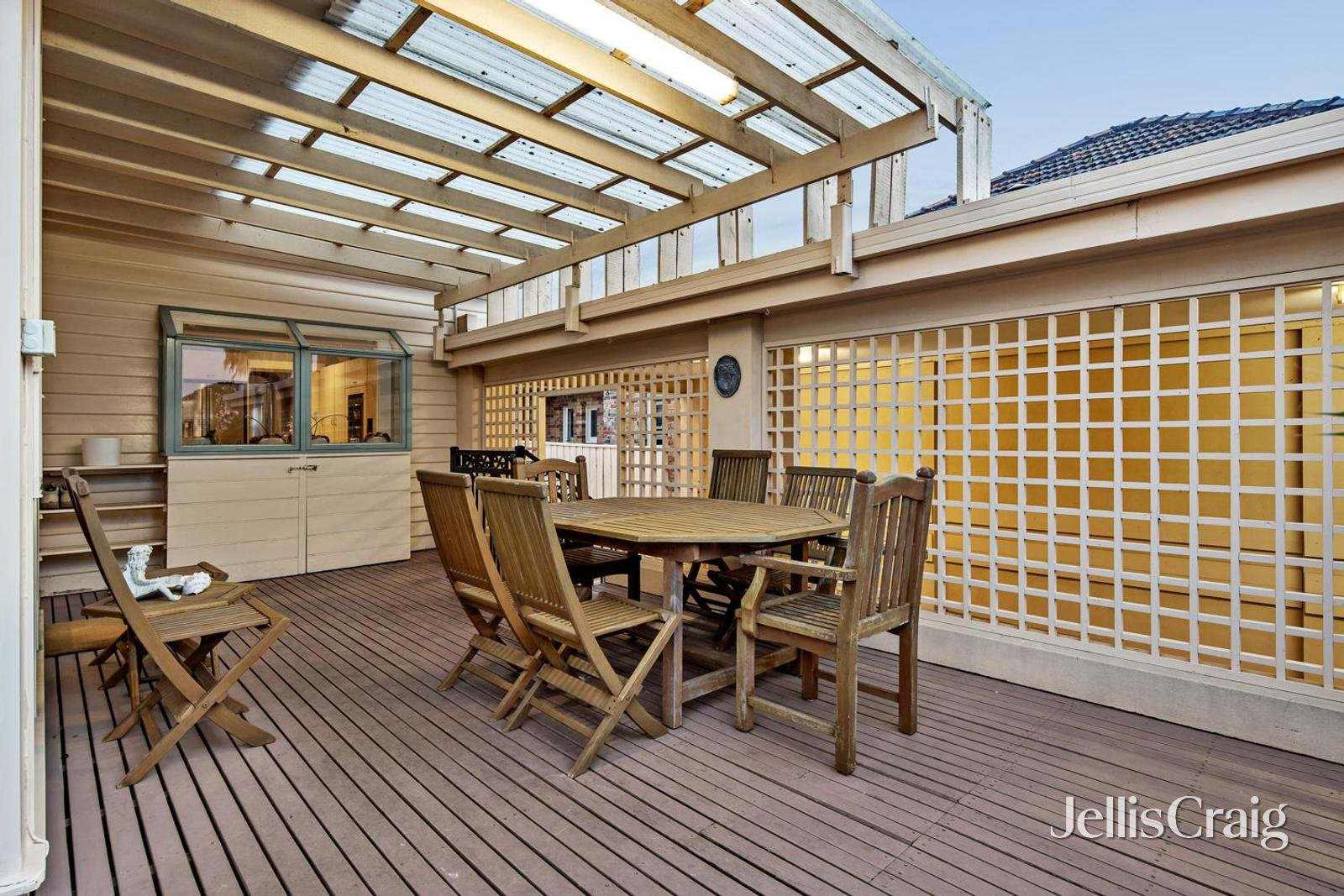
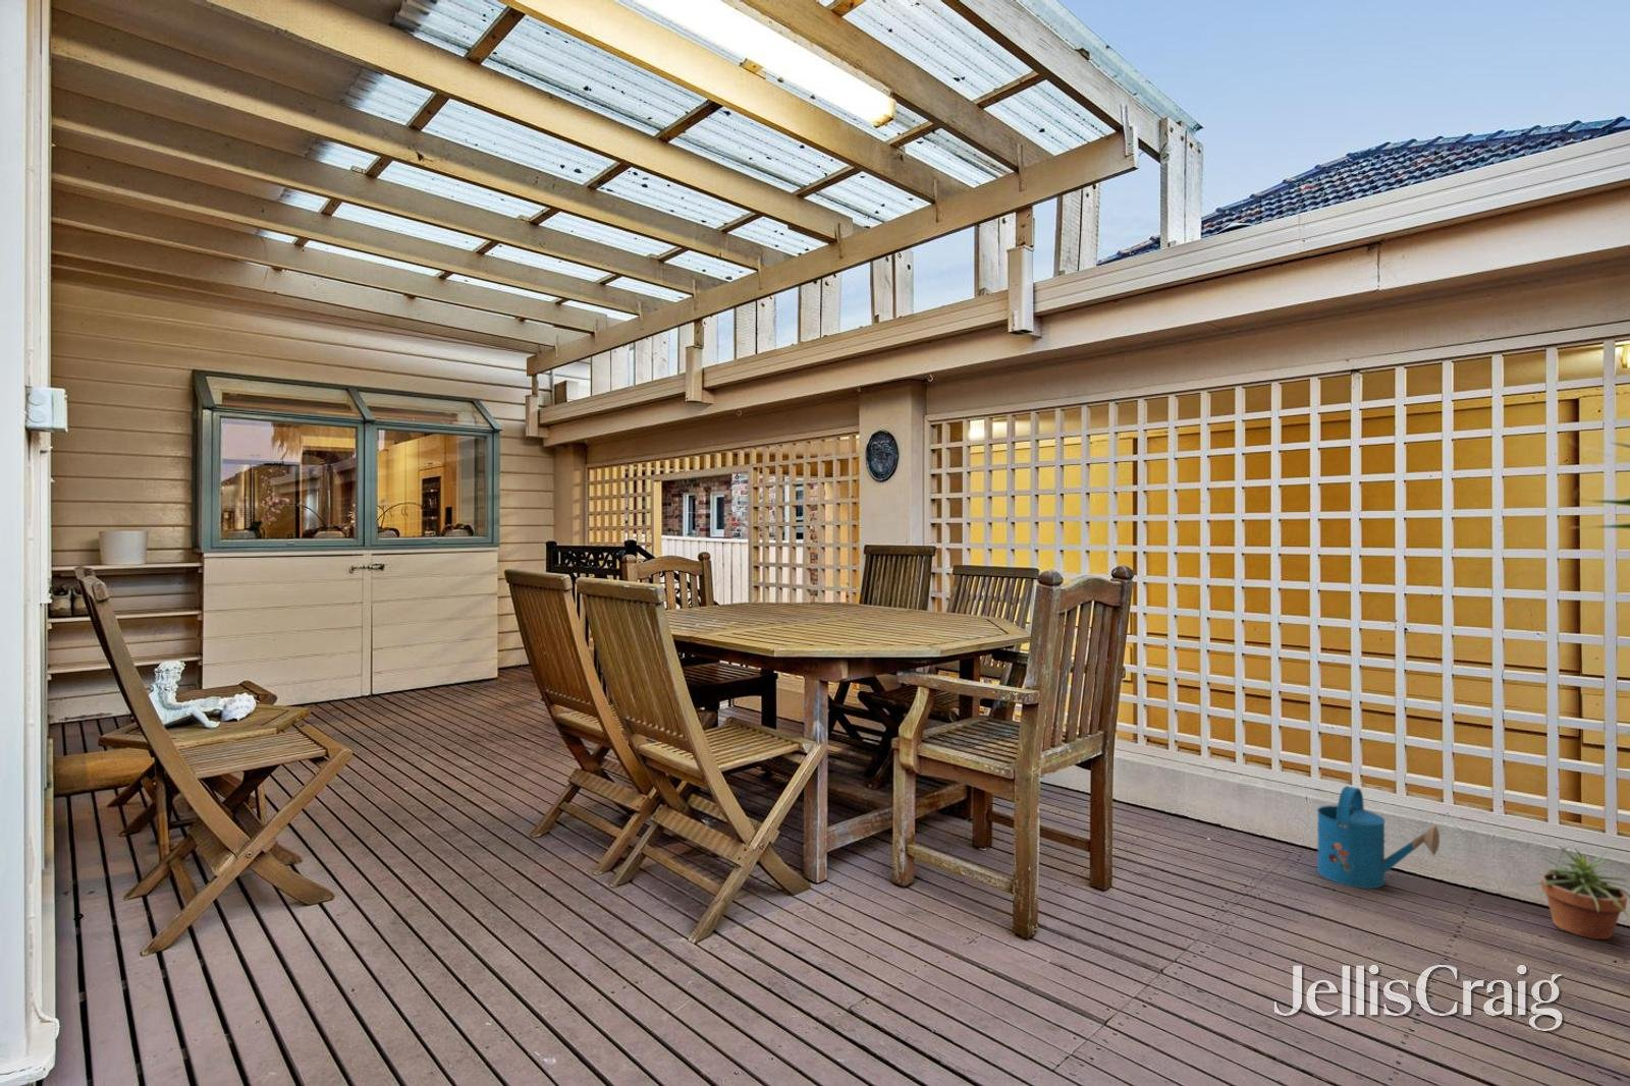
+ potted plant [1527,845,1630,941]
+ watering can [1316,784,1441,890]
